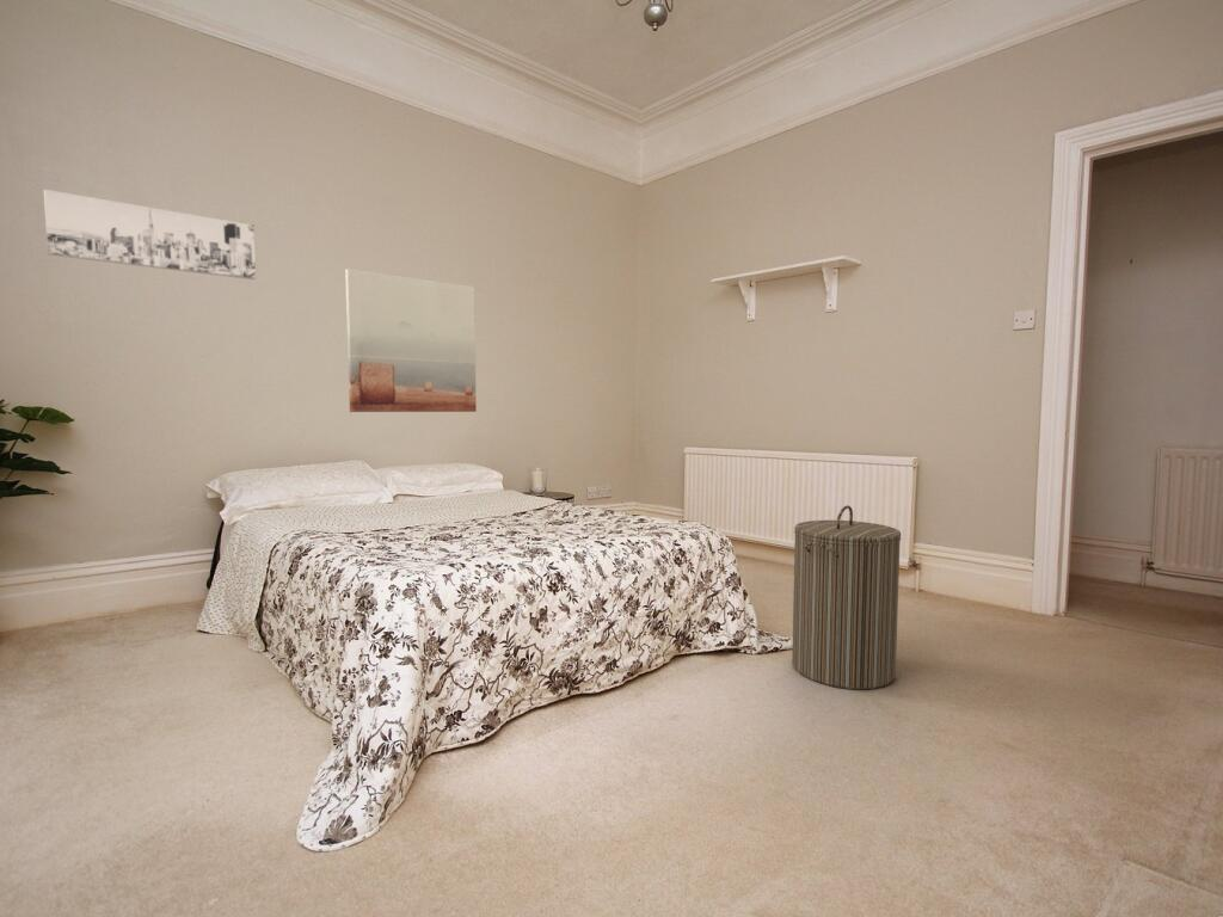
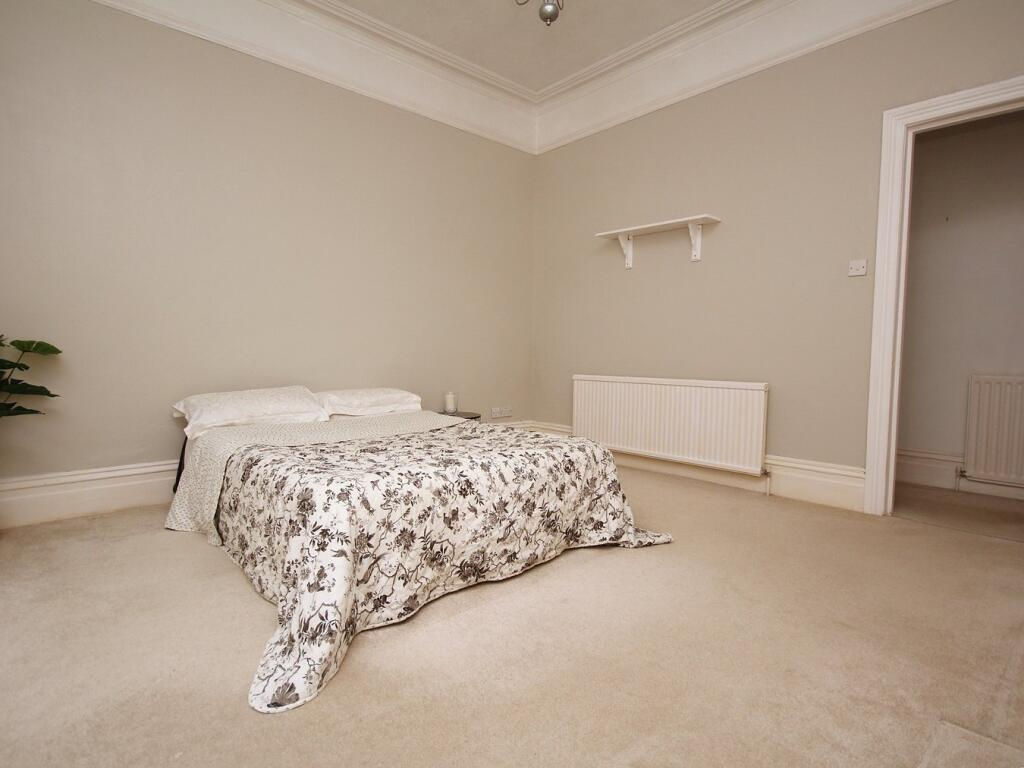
- laundry hamper [791,504,902,690]
- wall art [344,267,478,413]
- wall art [43,189,257,281]
